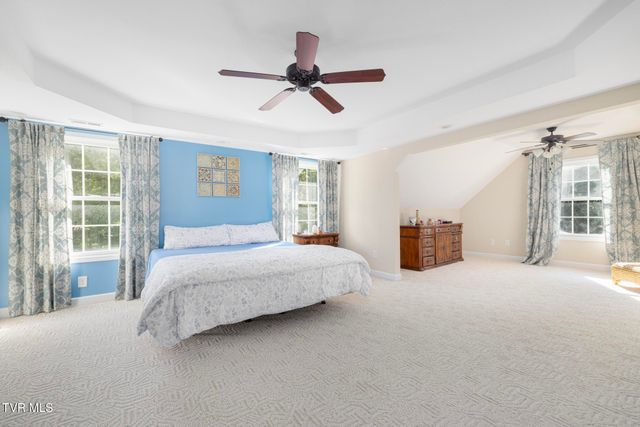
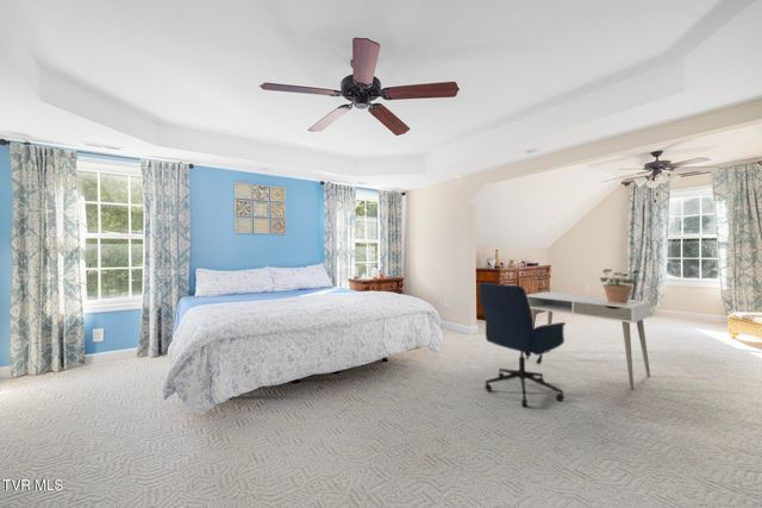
+ potted plant [599,268,644,303]
+ office chair [477,282,567,408]
+ desk [525,290,651,390]
